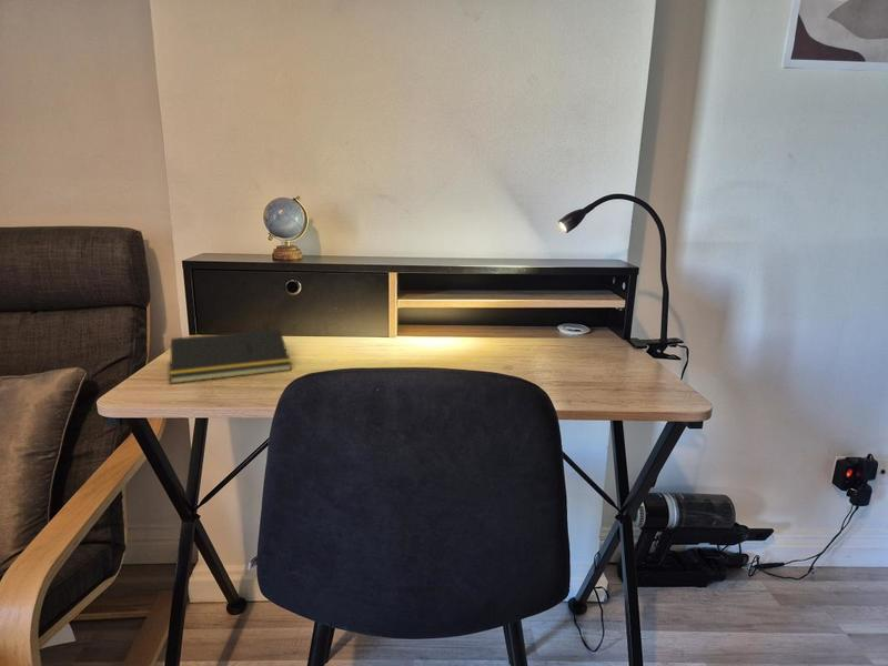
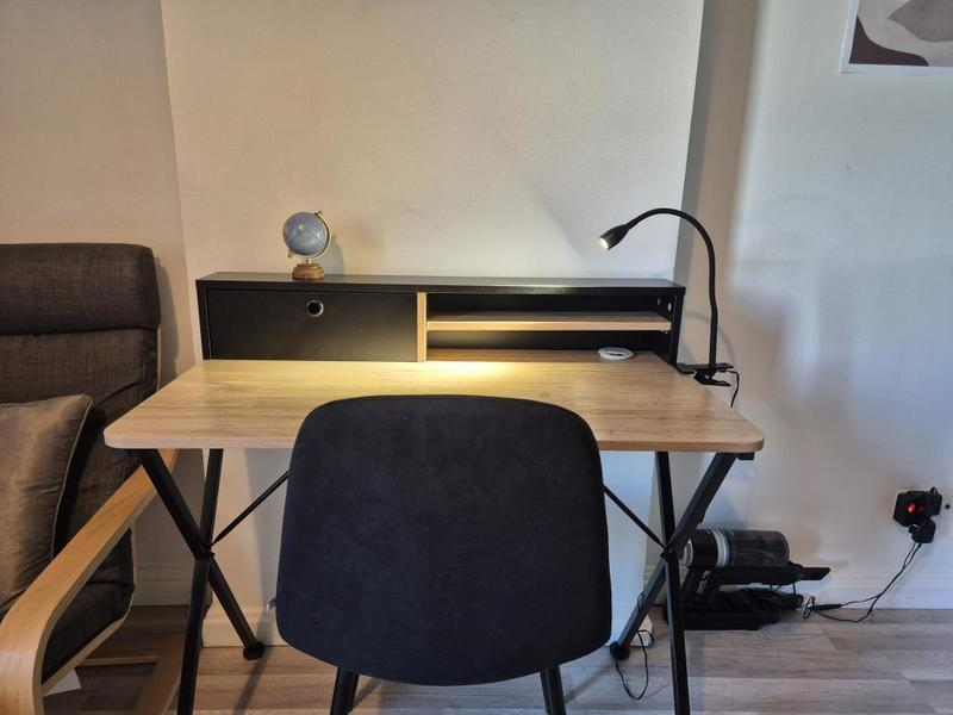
- notepad [169,327,292,385]
